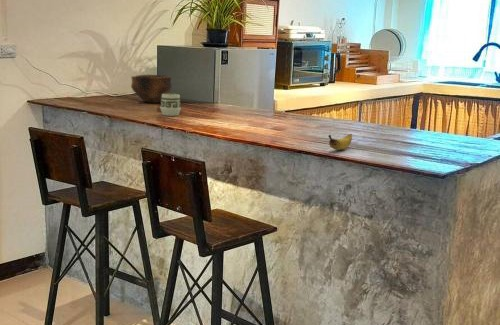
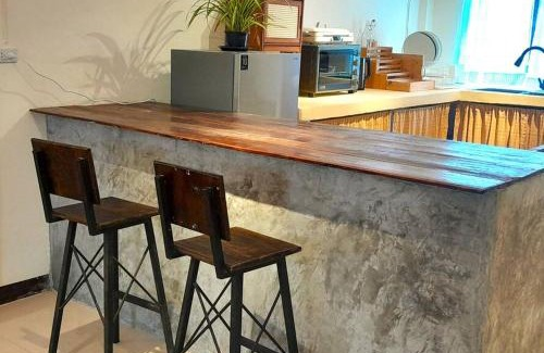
- banana [327,133,353,151]
- cup [159,93,182,117]
- bowl [130,74,173,104]
